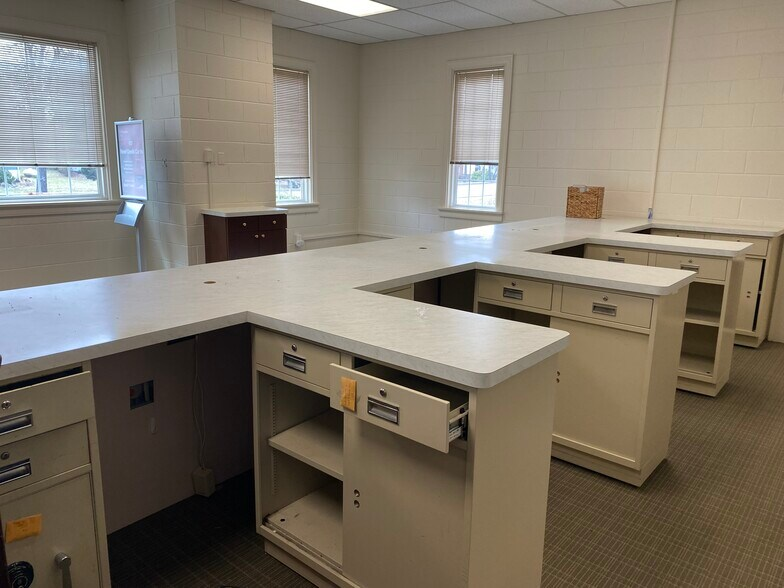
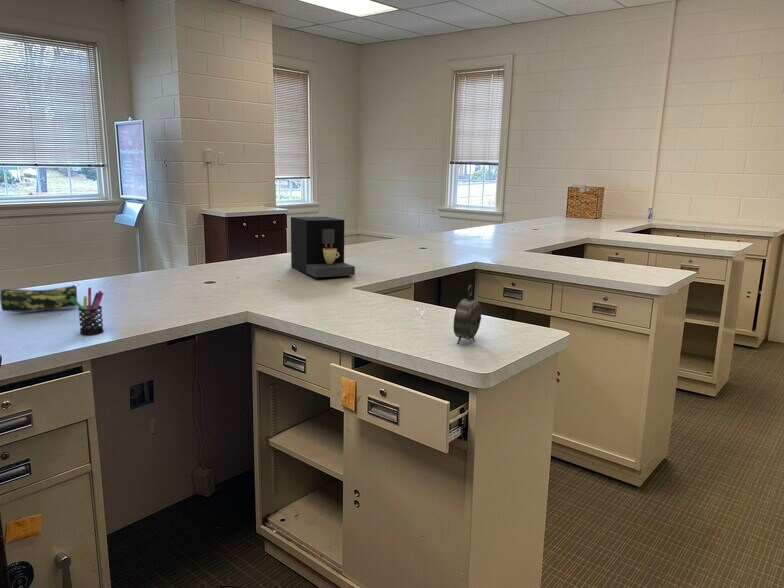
+ coffee maker [290,216,356,278]
+ alarm clock [453,284,482,345]
+ pen holder [71,287,105,336]
+ pencil case [0,283,80,313]
